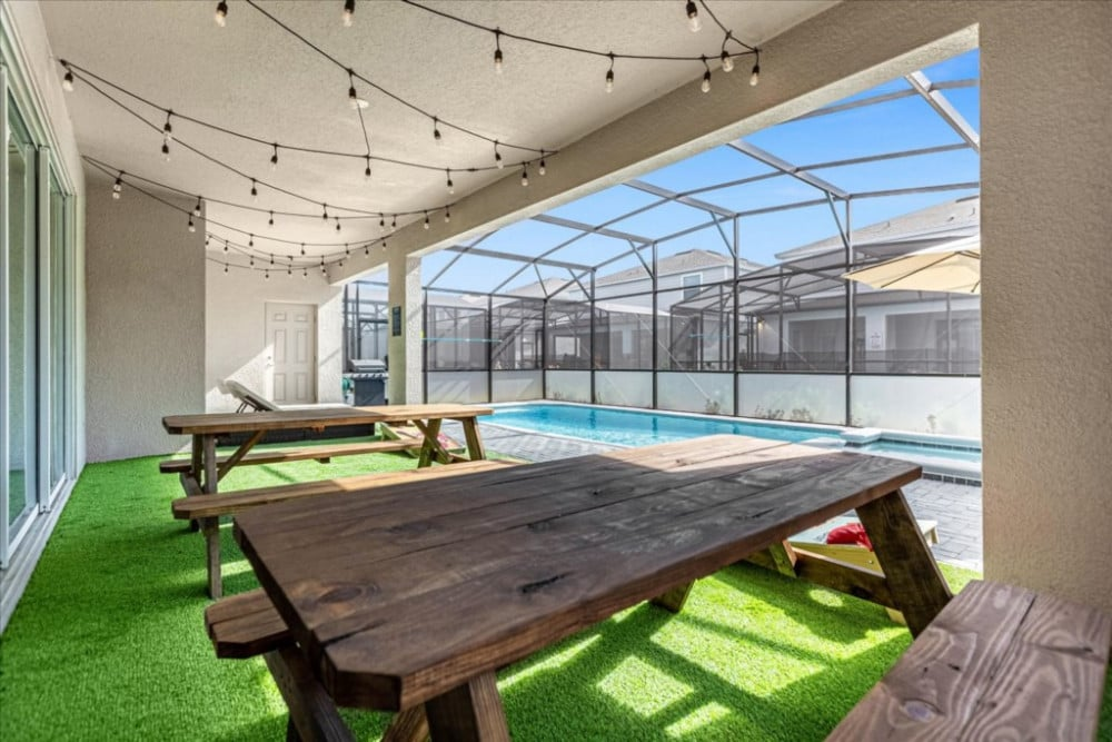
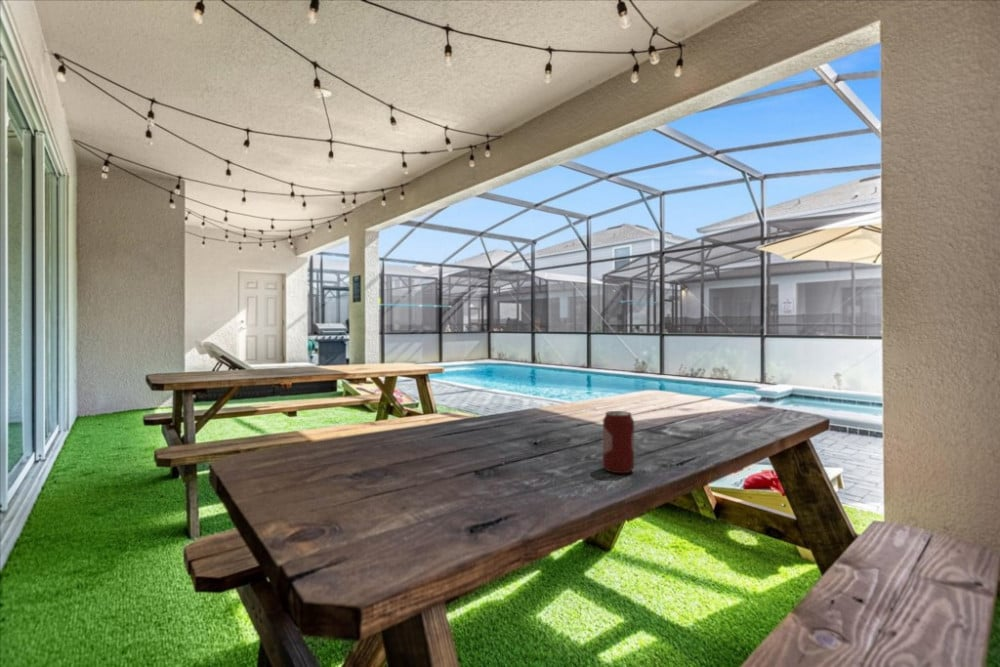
+ beverage can [602,410,635,474]
